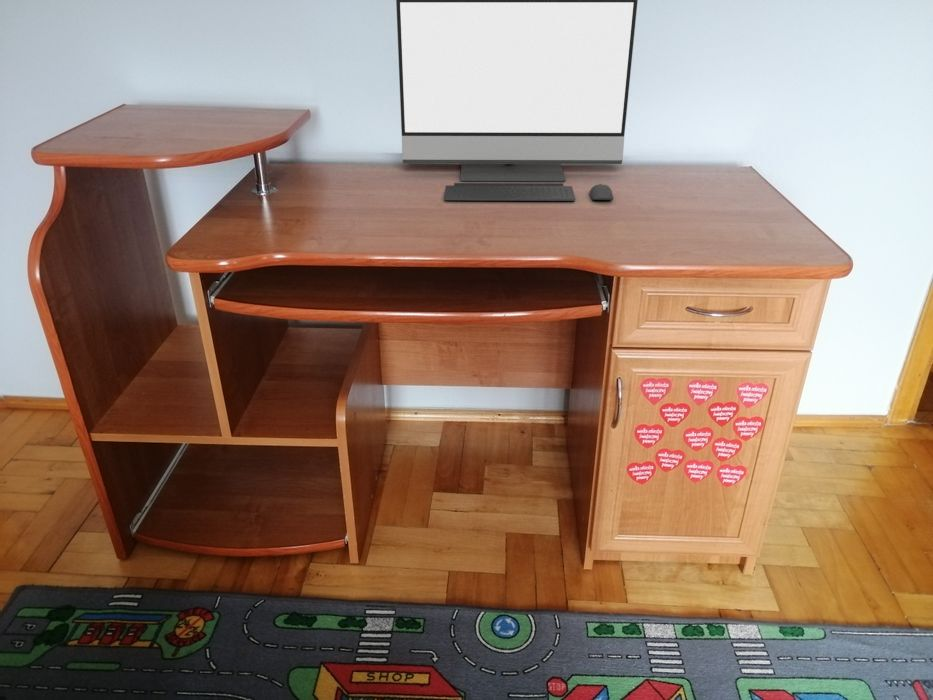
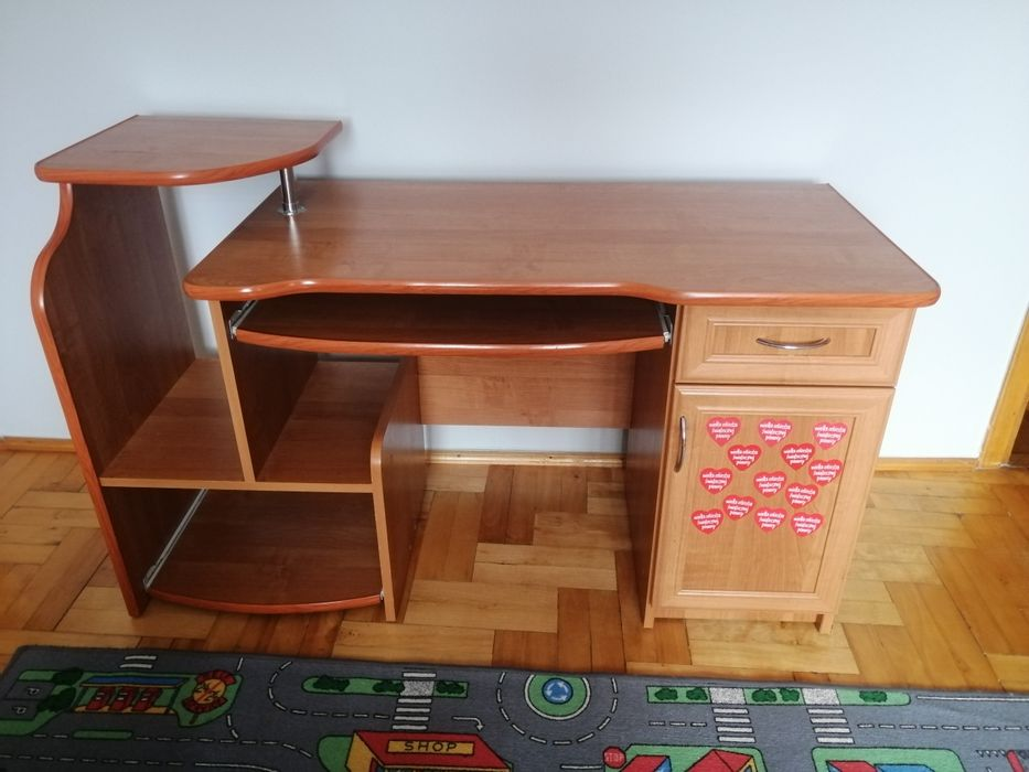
- monitor [395,0,639,202]
